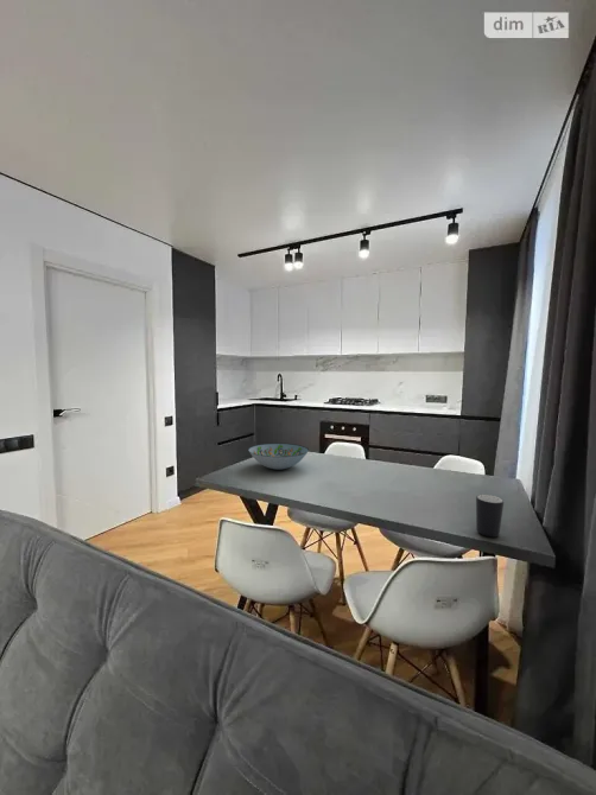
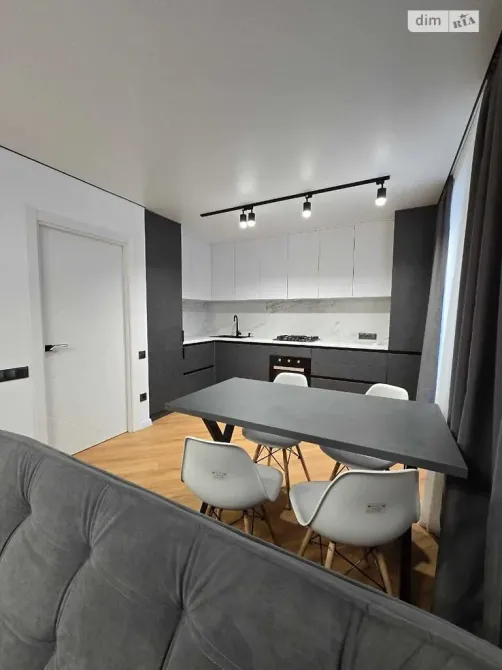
- mug [475,494,505,538]
- decorative bowl [247,443,310,471]
